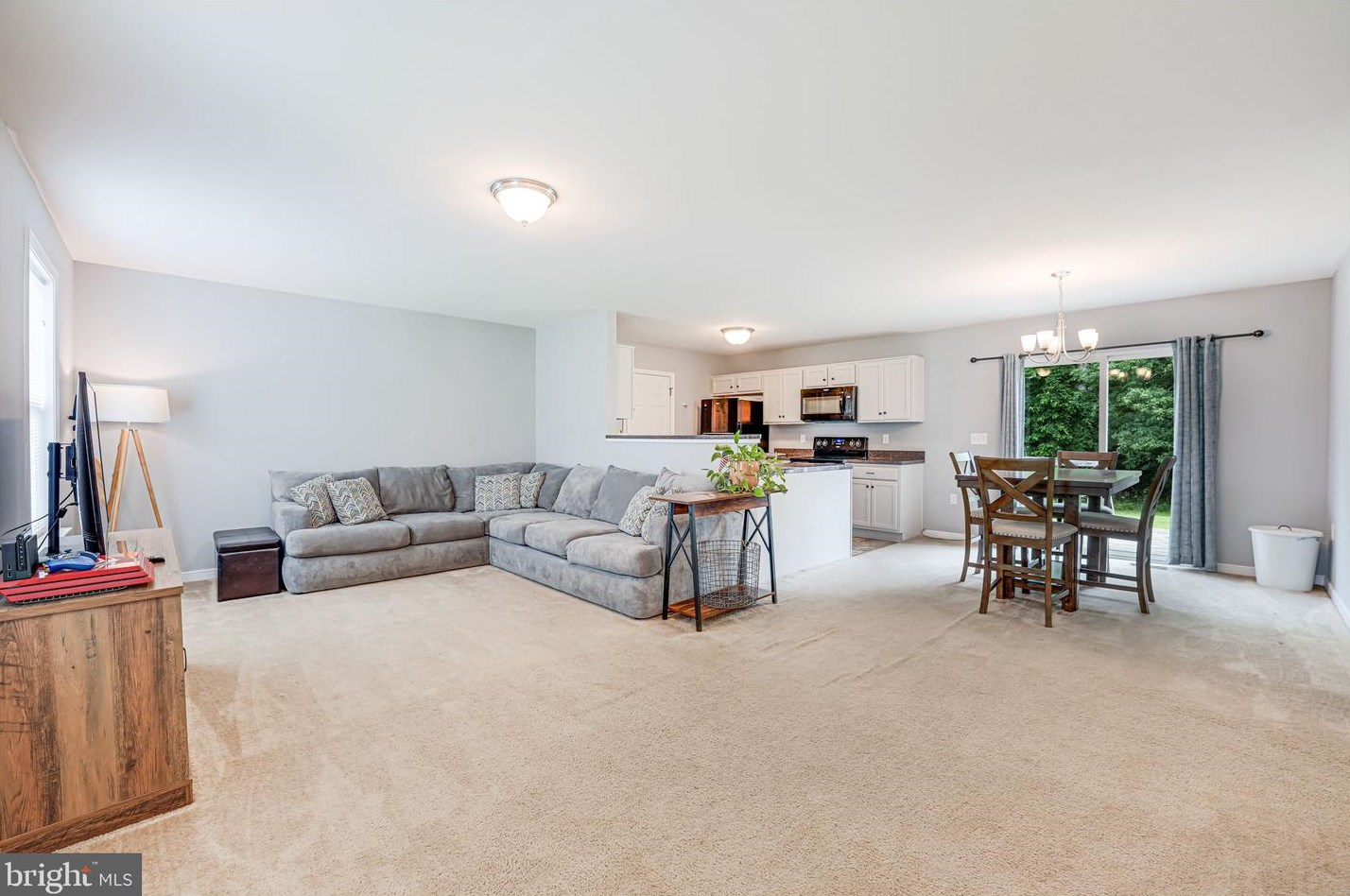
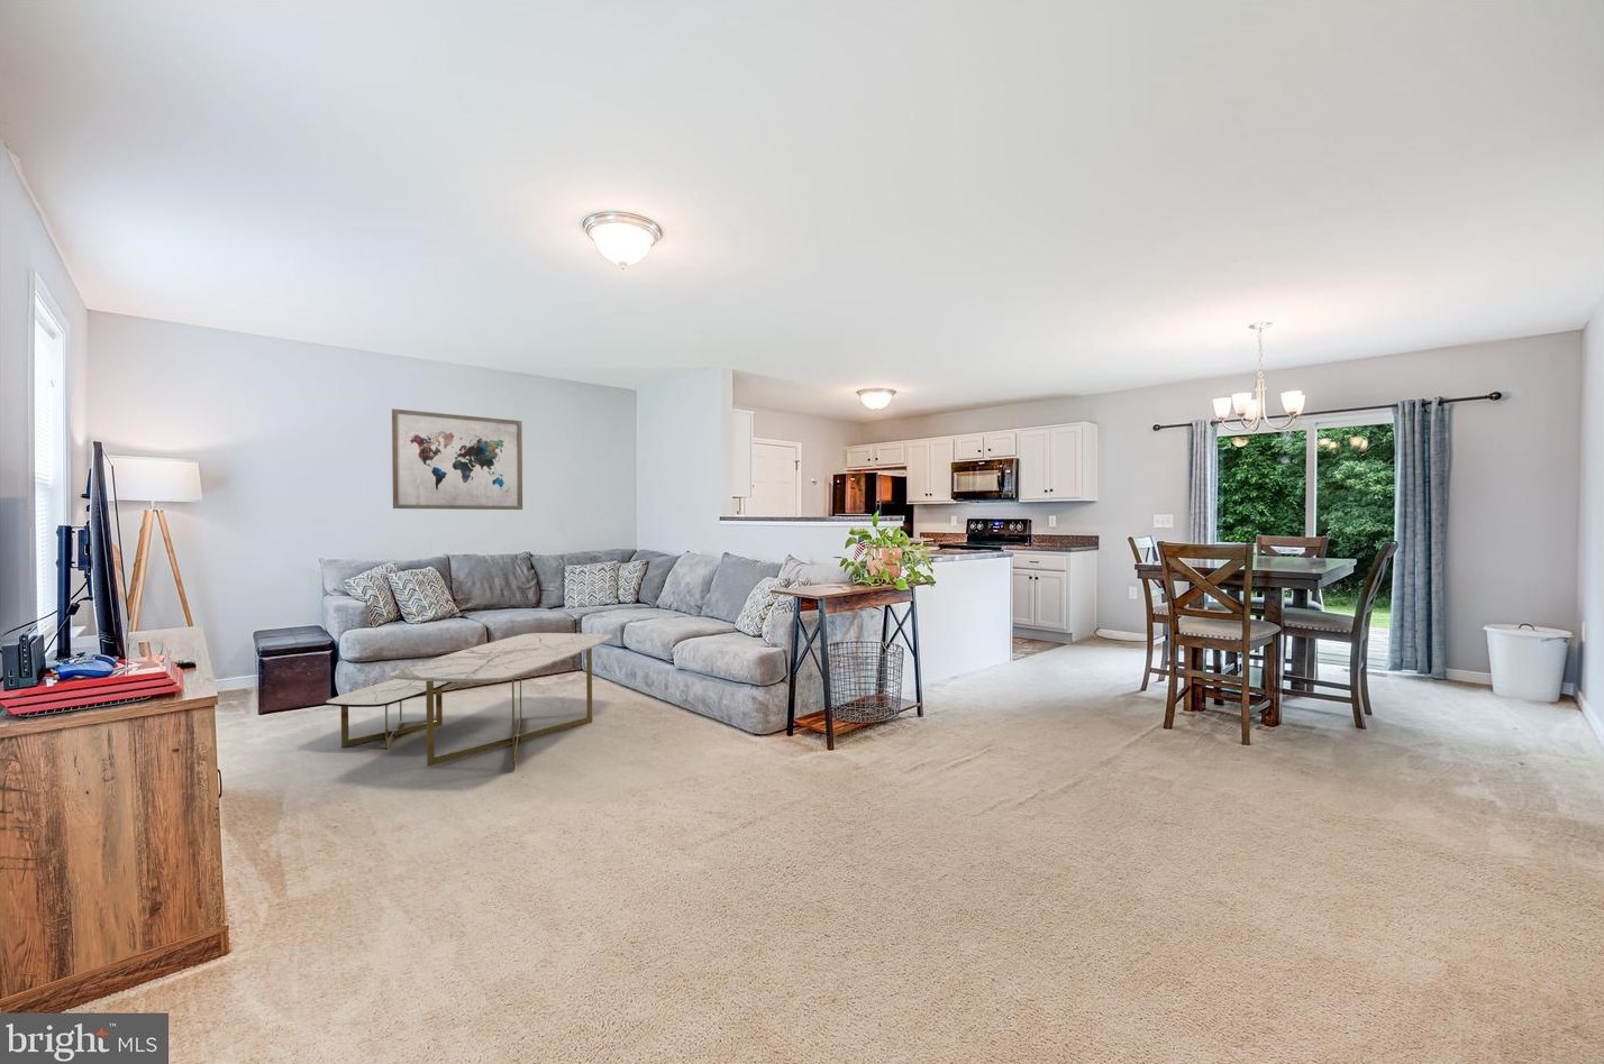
+ wall art [391,407,524,511]
+ coffee table [324,632,613,771]
